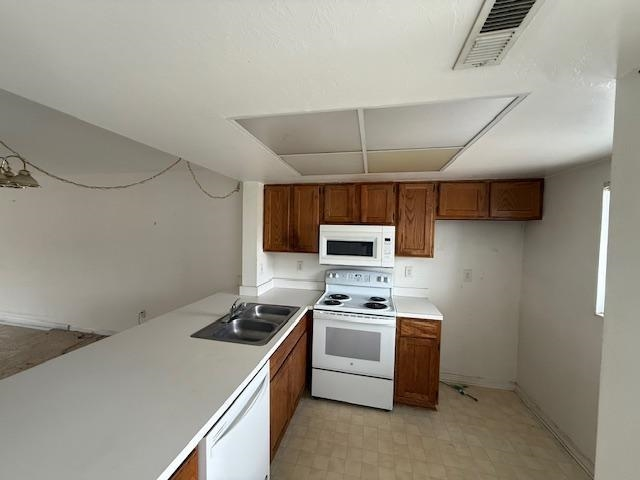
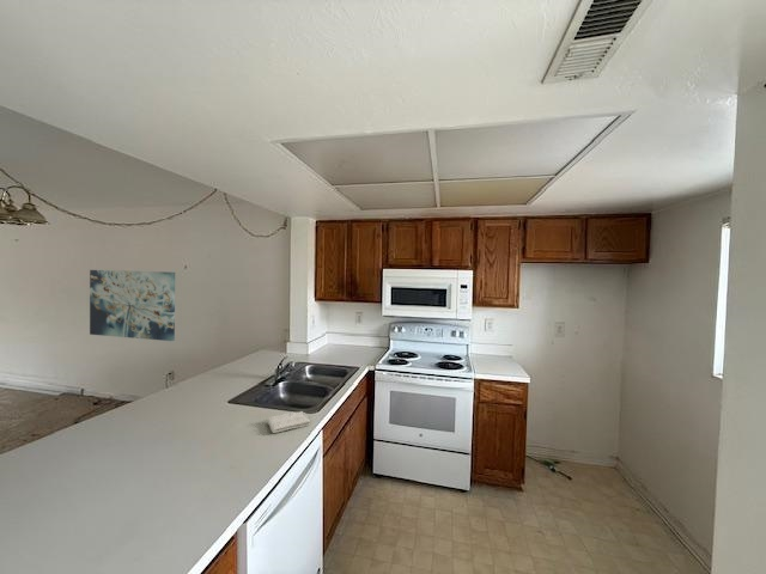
+ wall art [89,269,176,342]
+ washcloth [266,410,311,434]
